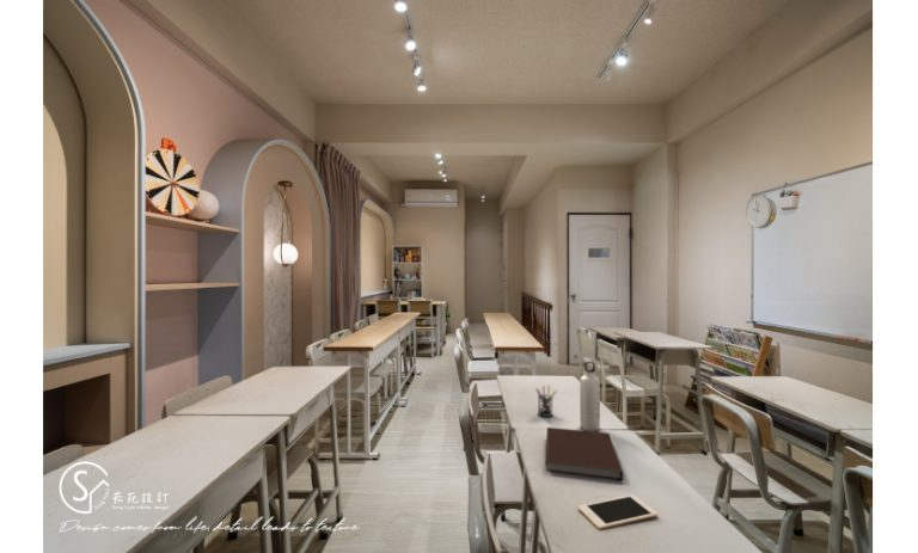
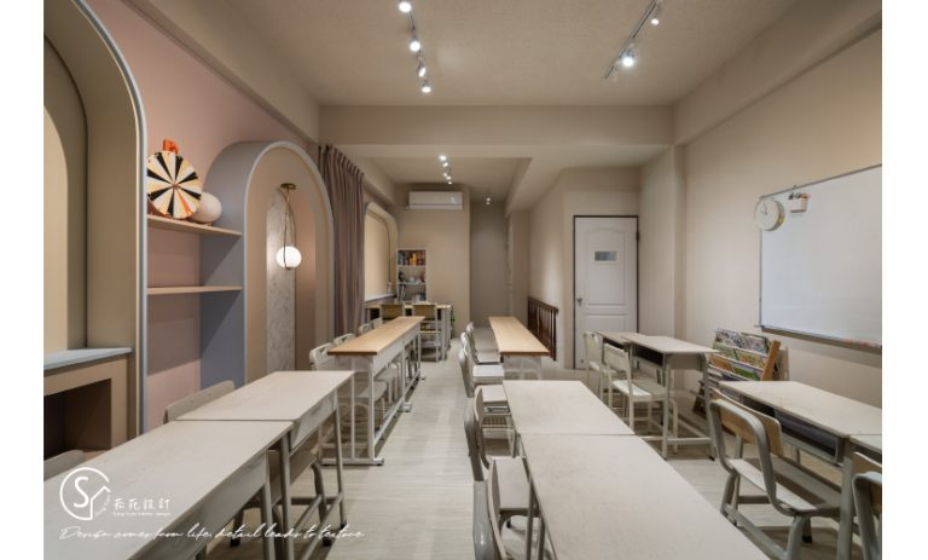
- pen holder [534,383,558,418]
- water bottle [579,360,601,432]
- notebook [545,426,624,483]
- cell phone [577,493,659,530]
